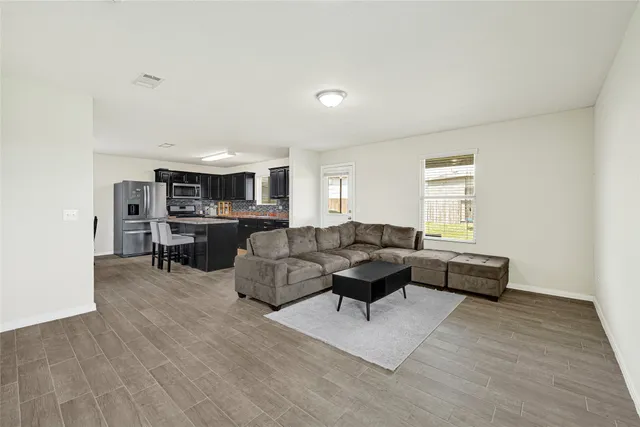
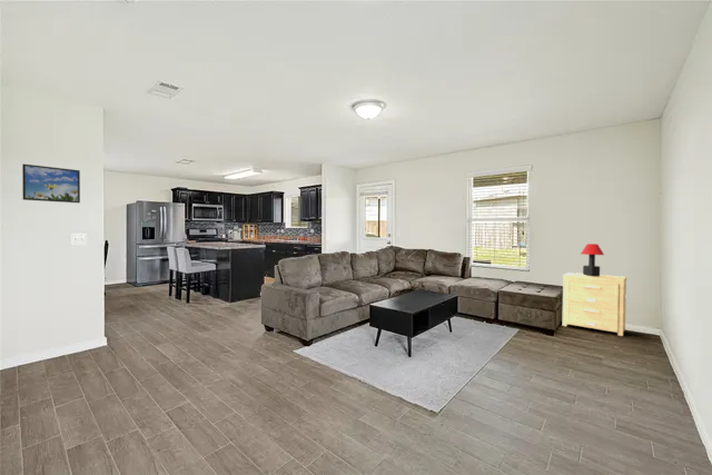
+ side table [562,271,627,337]
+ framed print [21,162,81,204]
+ table lamp [580,243,605,276]
